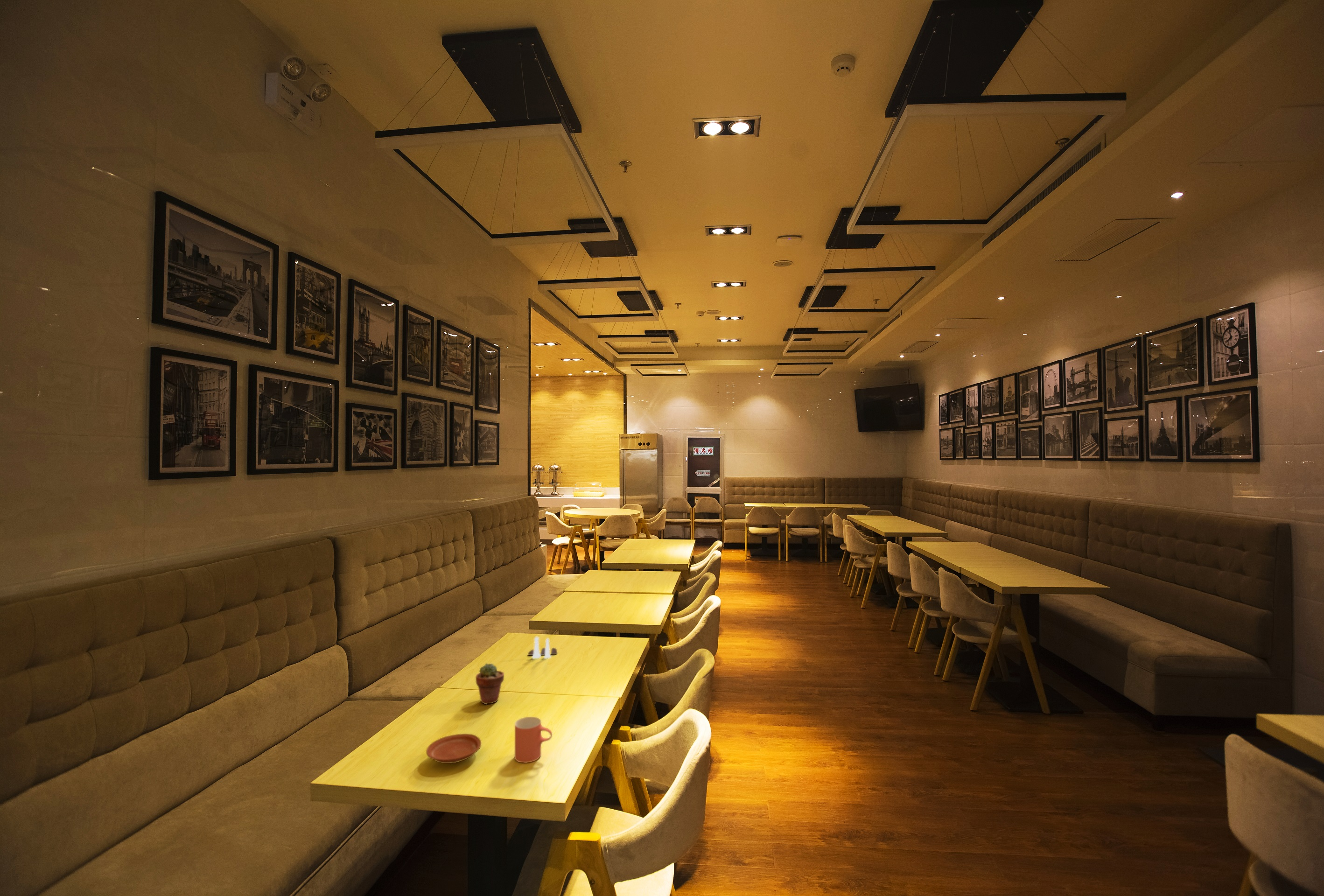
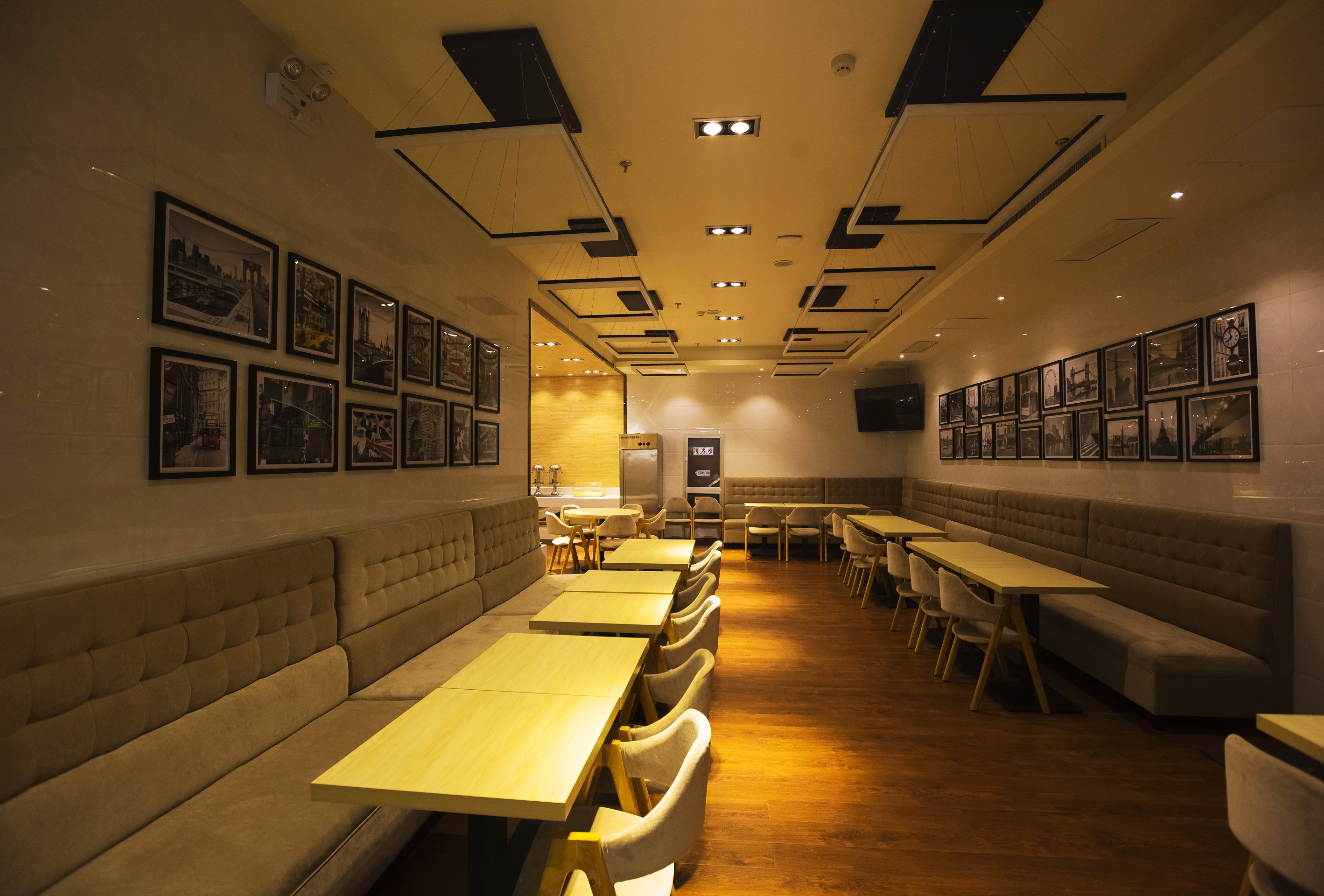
- potted succulent [475,663,504,705]
- salt and pepper shaker set [527,637,558,659]
- cup [514,716,553,763]
- plate [426,733,482,764]
